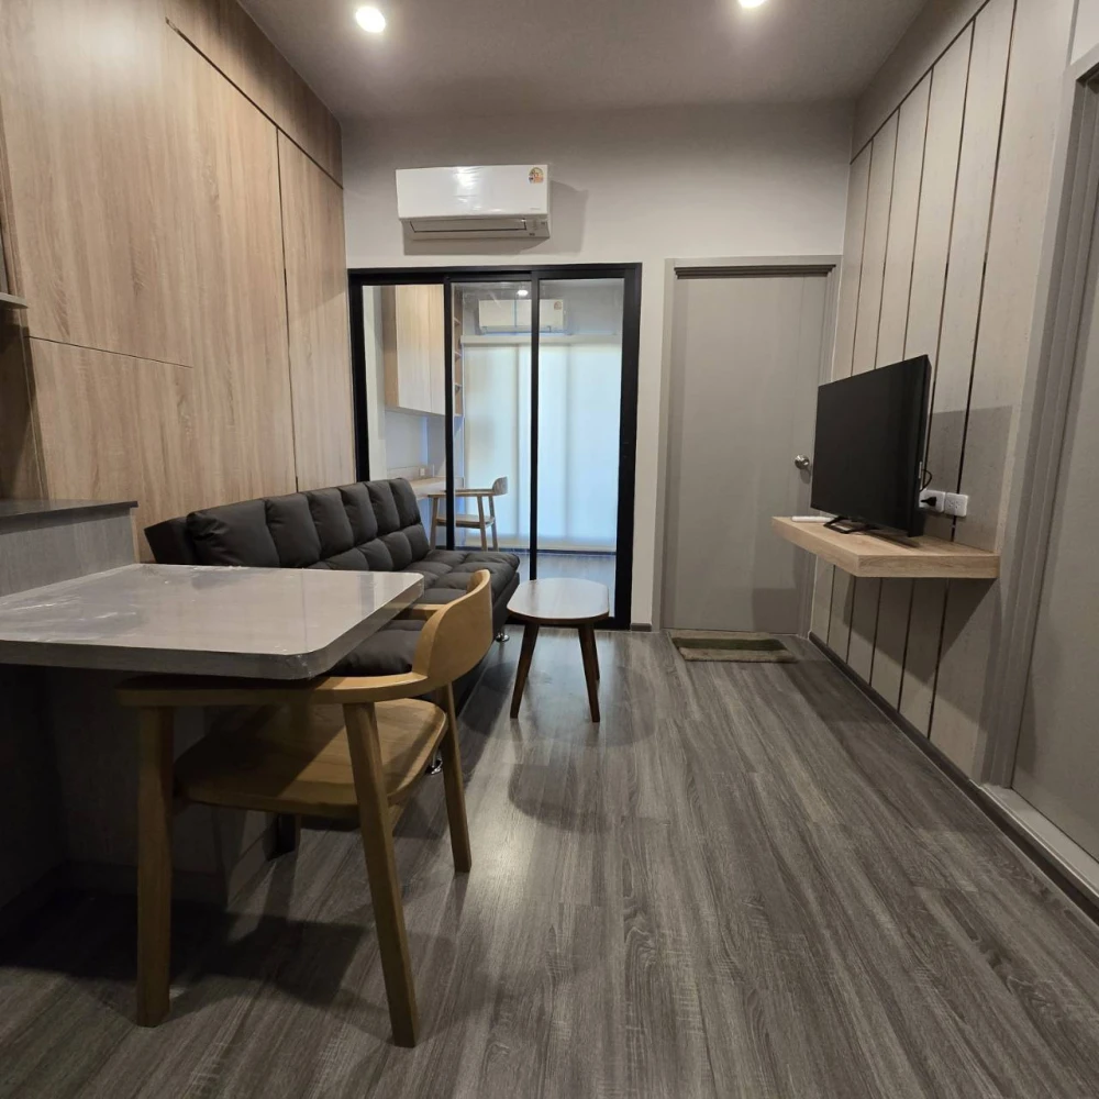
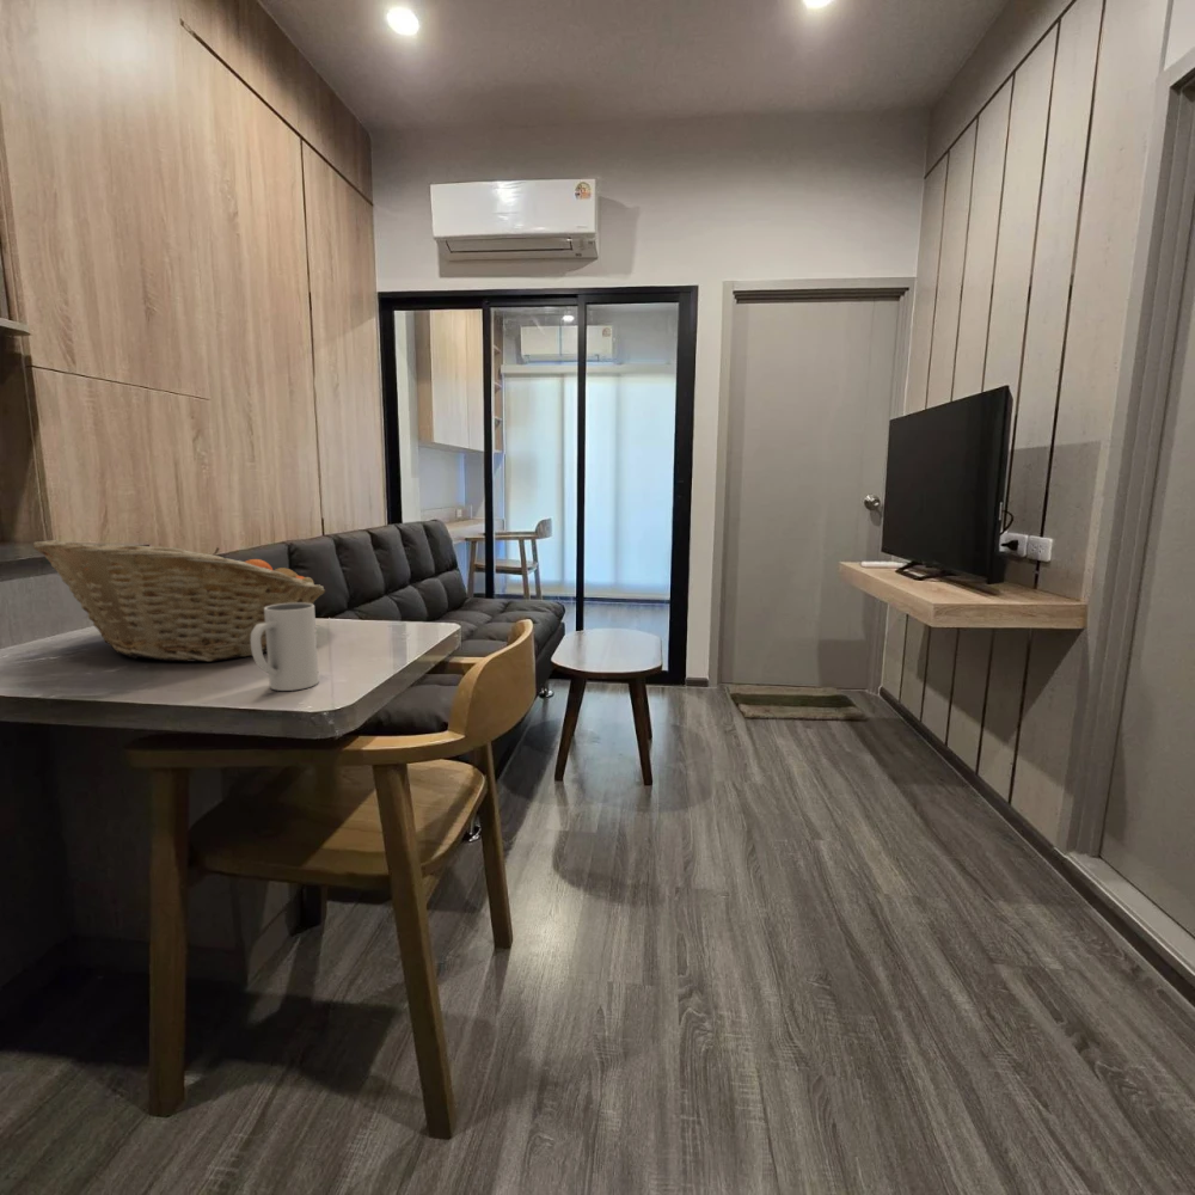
+ mug [251,603,320,692]
+ fruit basket [31,539,326,663]
